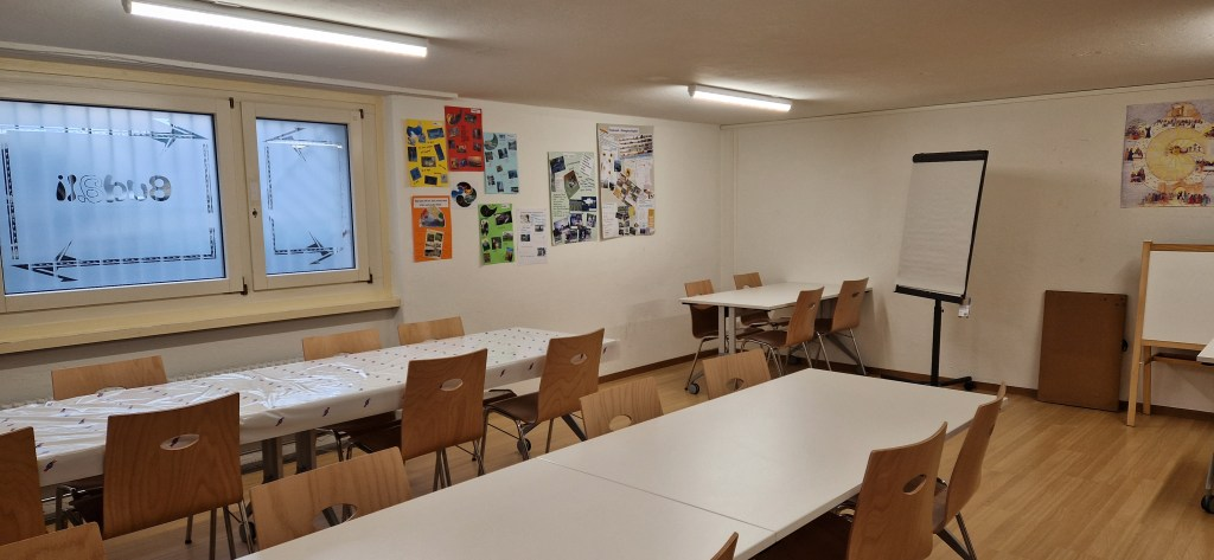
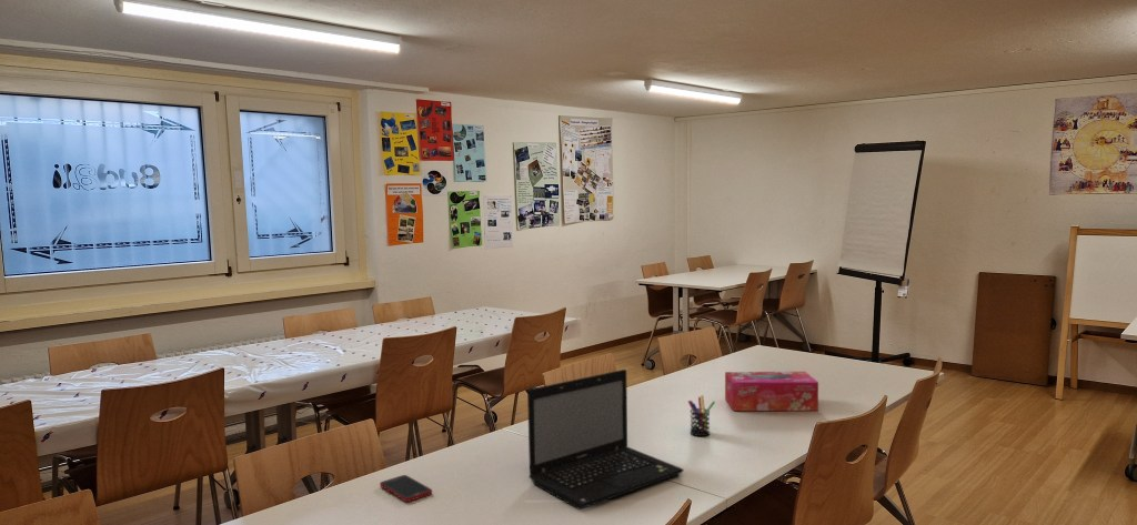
+ tissue box [724,371,819,412]
+ laptop [526,368,685,511]
+ cell phone [379,474,433,503]
+ pen holder [687,394,716,437]
